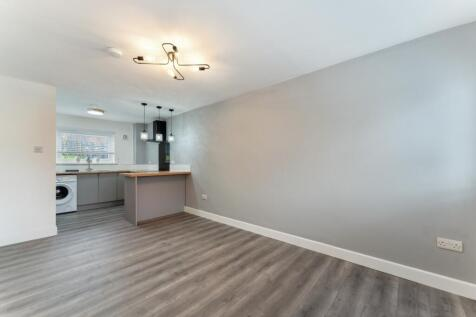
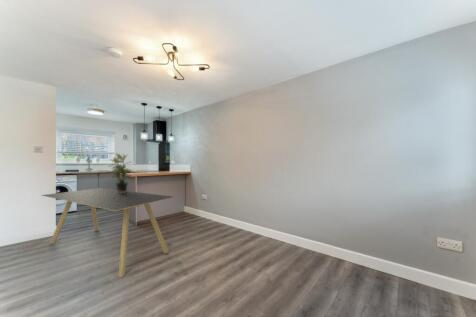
+ dining table [40,187,175,278]
+ potted plant [108,152,133,193]
